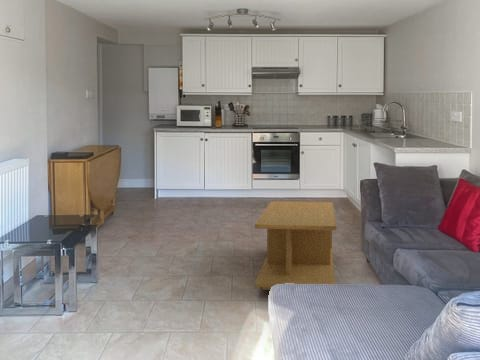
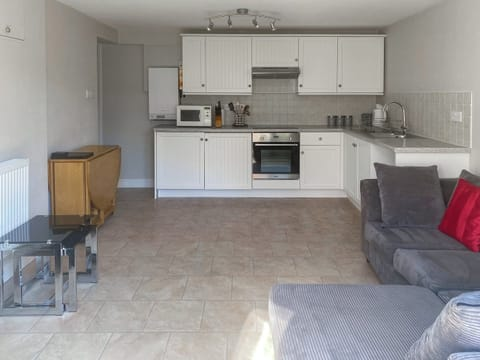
- coffee table [254,200,337,291]
